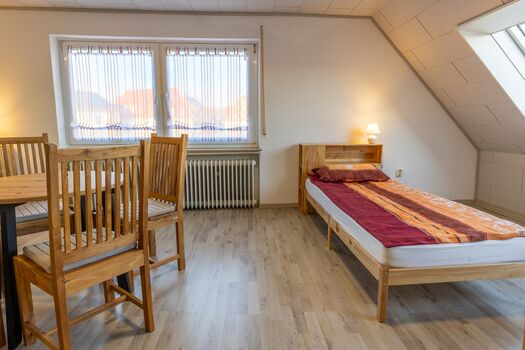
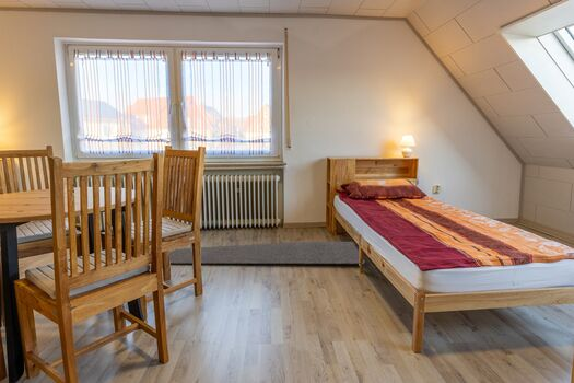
+ rug [168,241,366,265]
